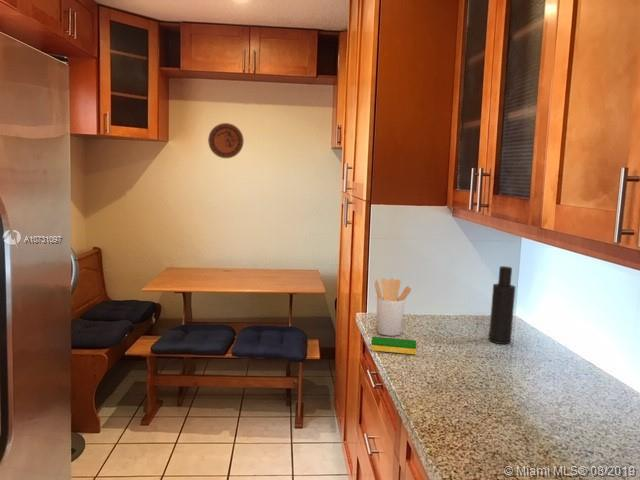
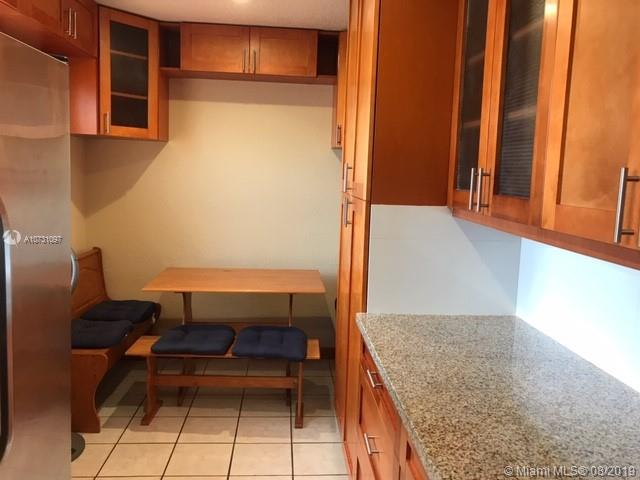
- atomizer [488,265,516,345]
- utensil holder [374,277,412,337]
- dish sponge [370,336,418,355]
- decorative plate [207,122,245,159]
